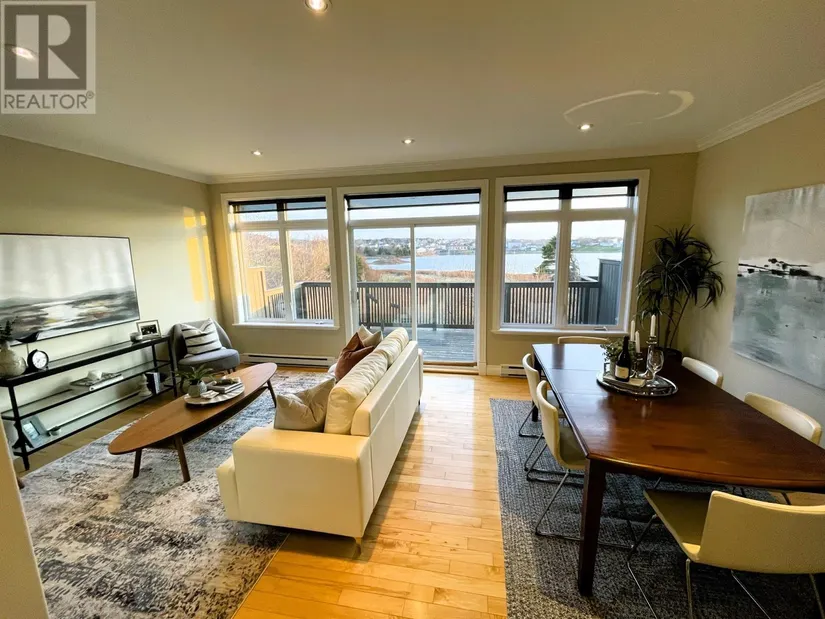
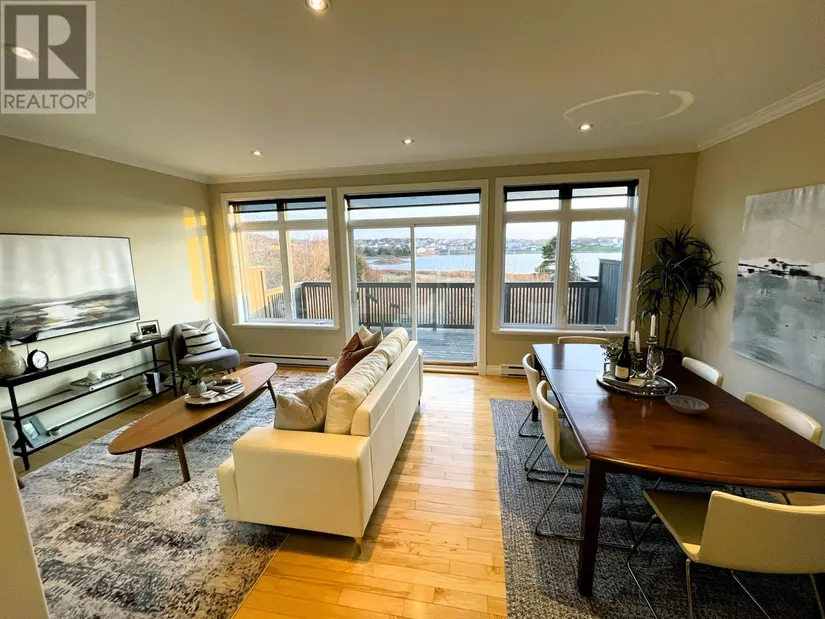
+ bowl [664,394,710,415]
